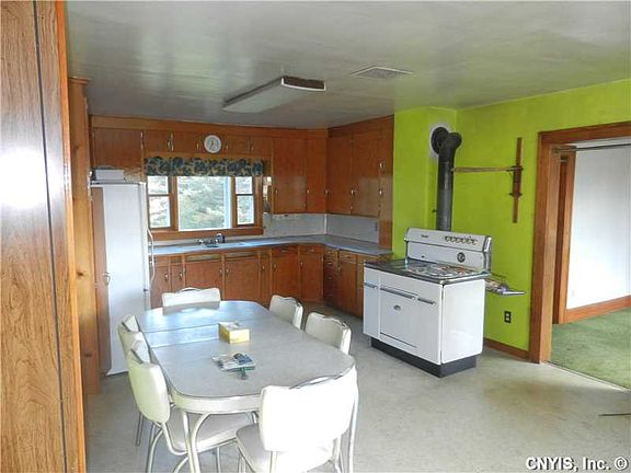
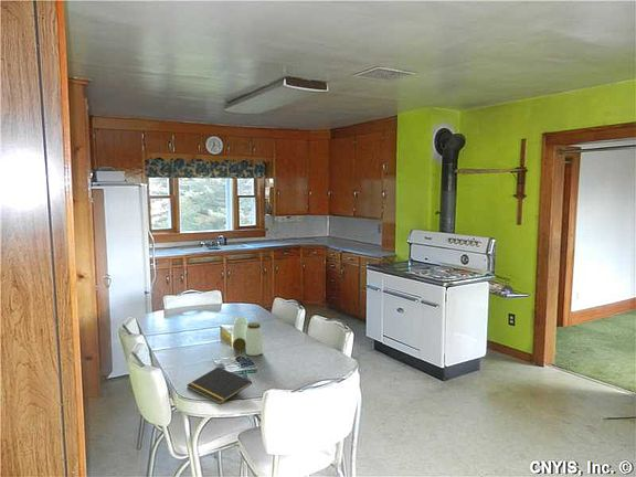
+ jar [232,317,264,357]
+ notepad [186,365,253,405]
